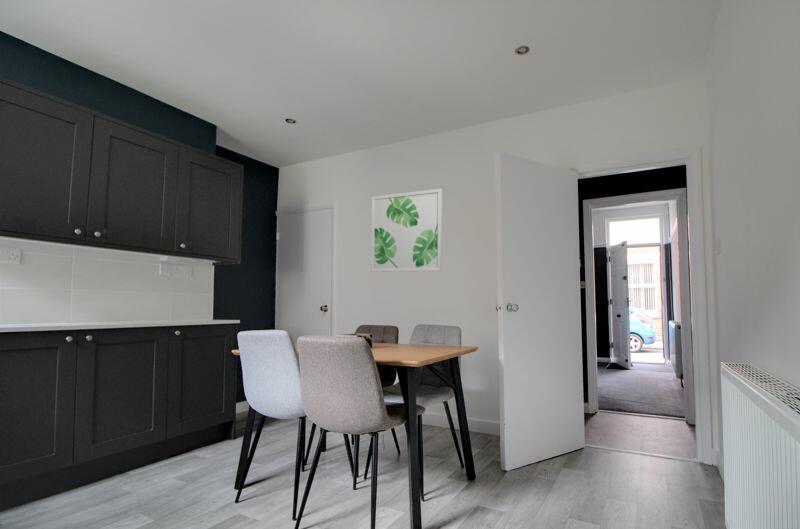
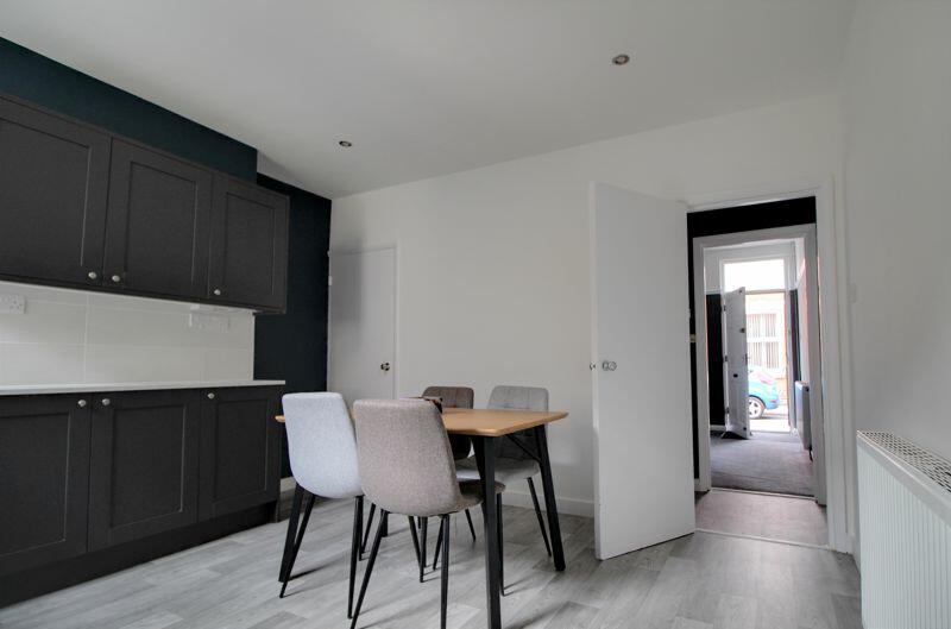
- wall art [370,188,443,273]
